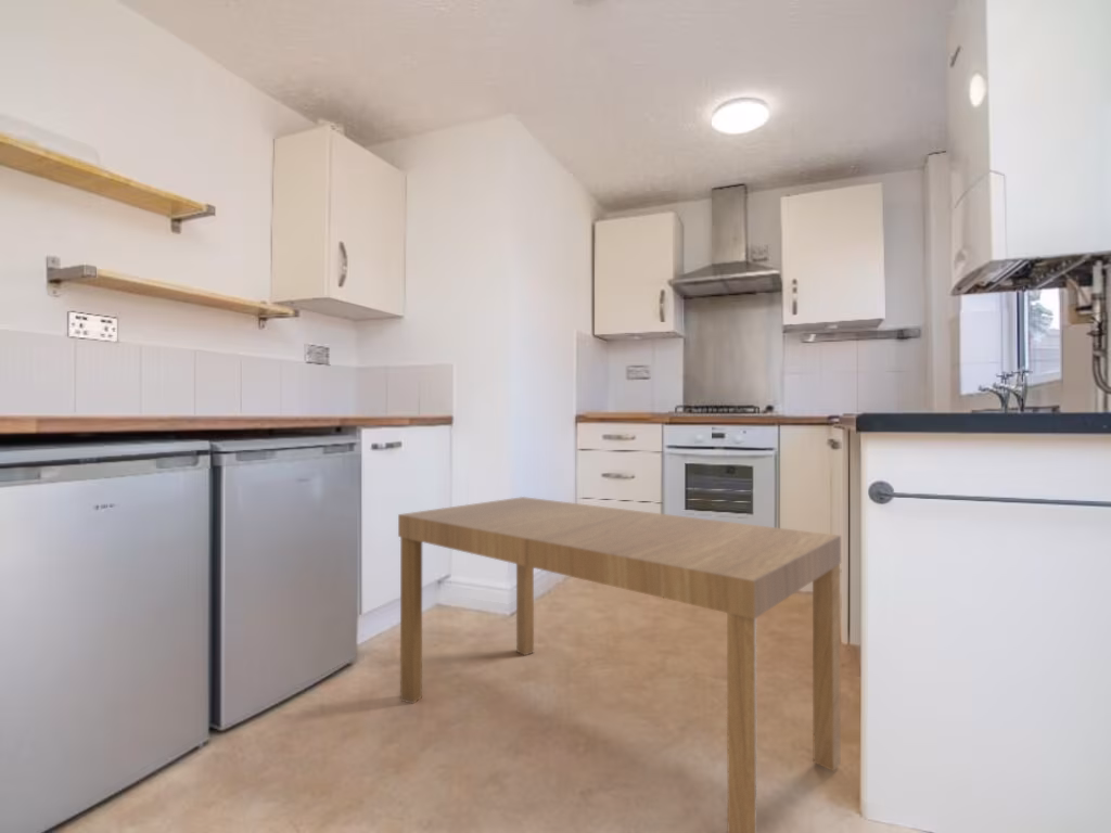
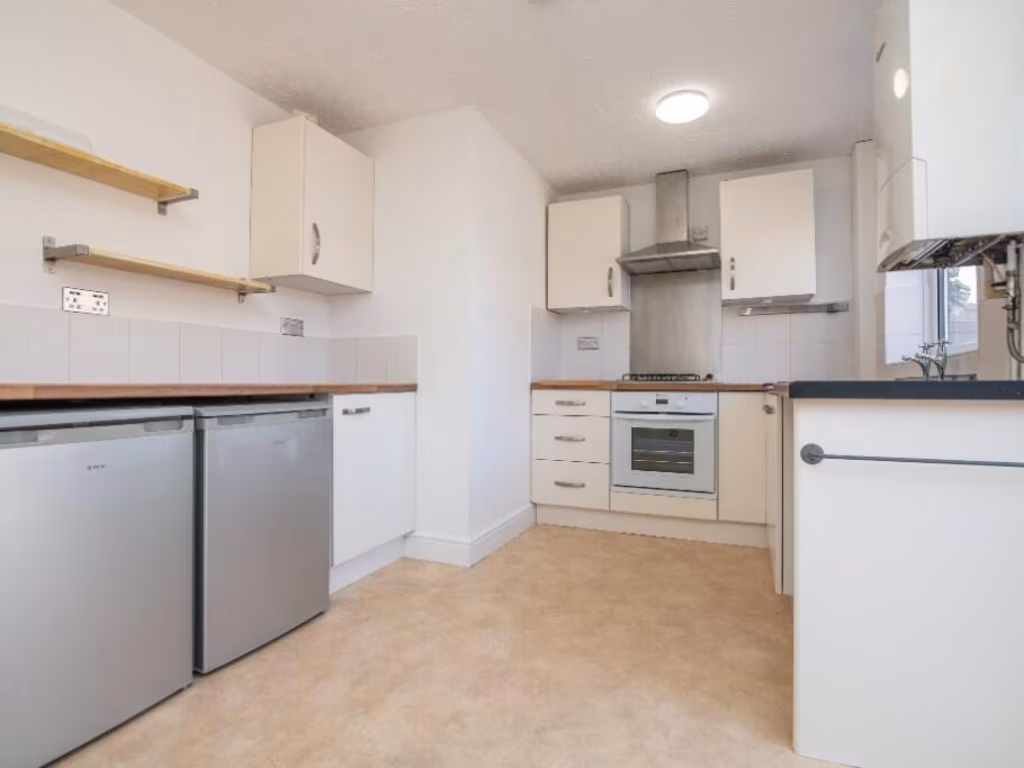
- dining table [397,496,842,833]
